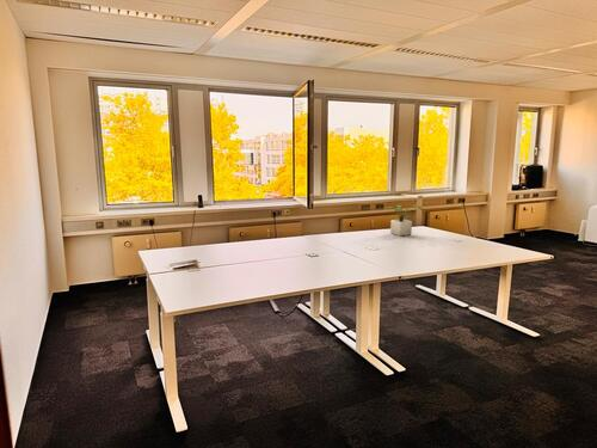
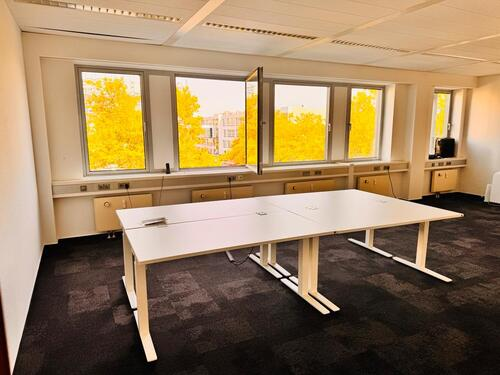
- potted plant [383,204,424,237]
